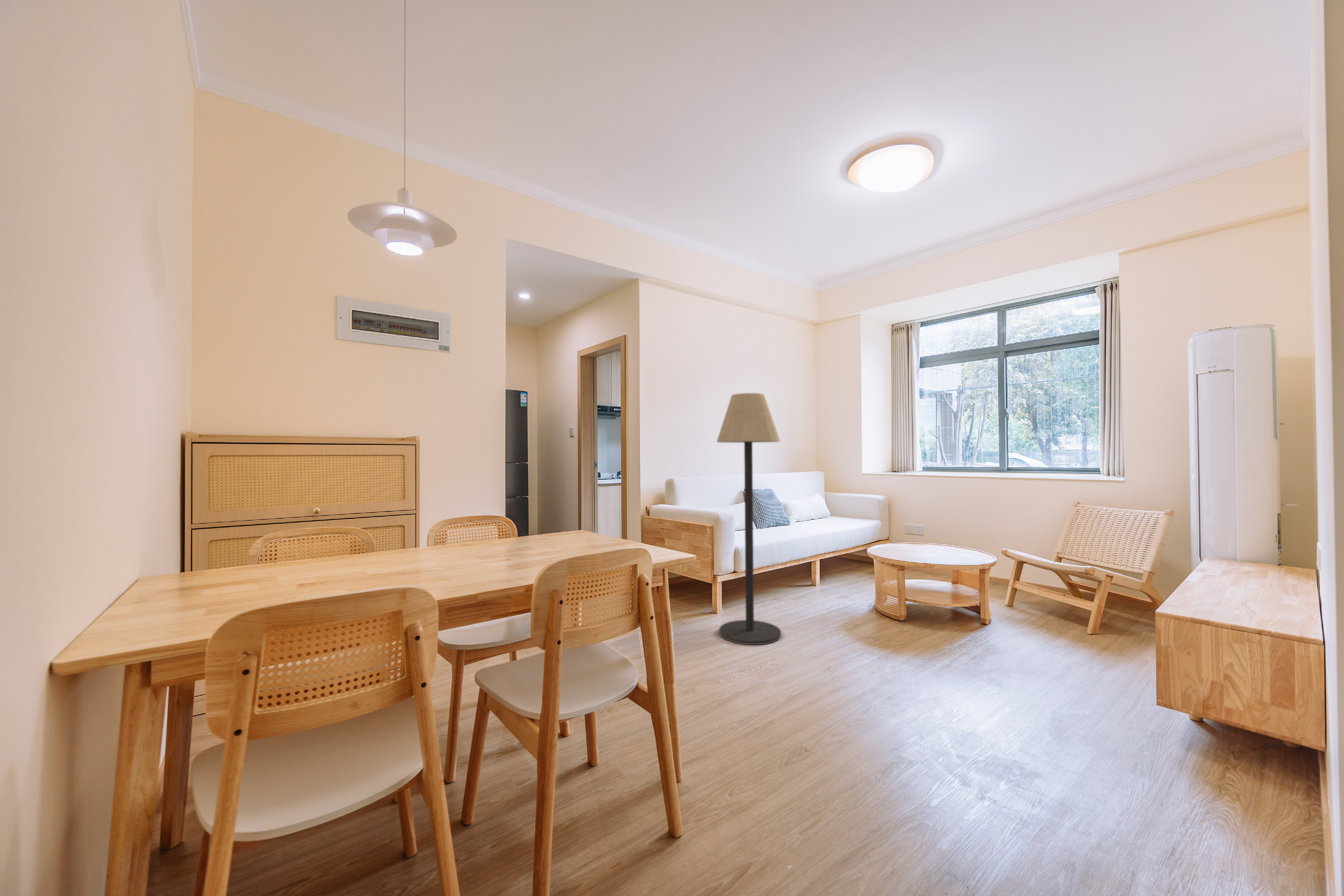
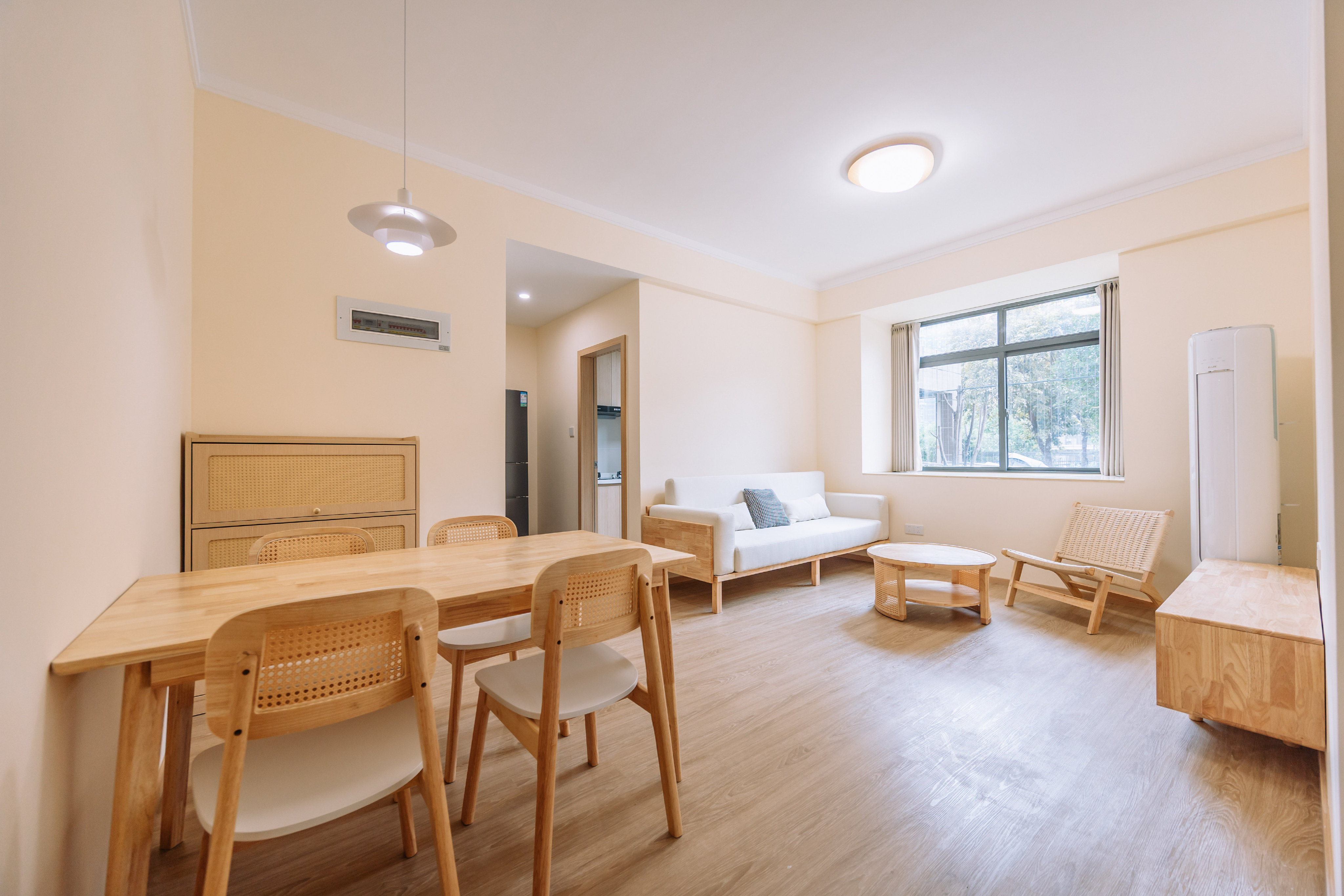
- floor lamp [716,393,781,645]
